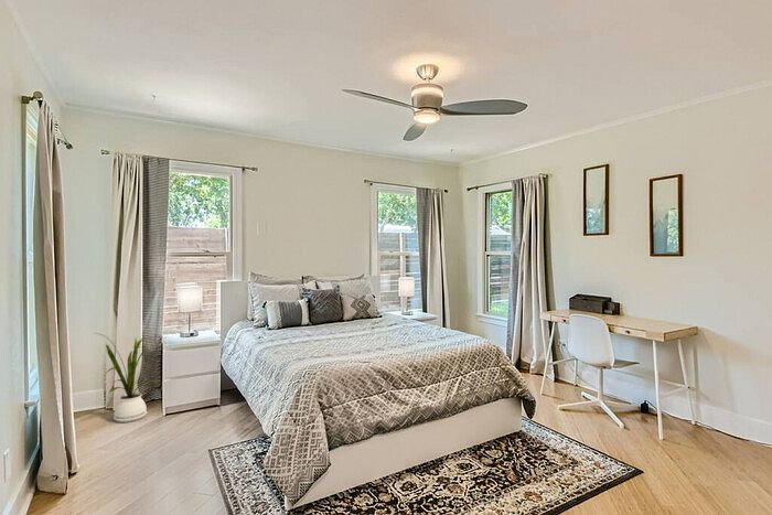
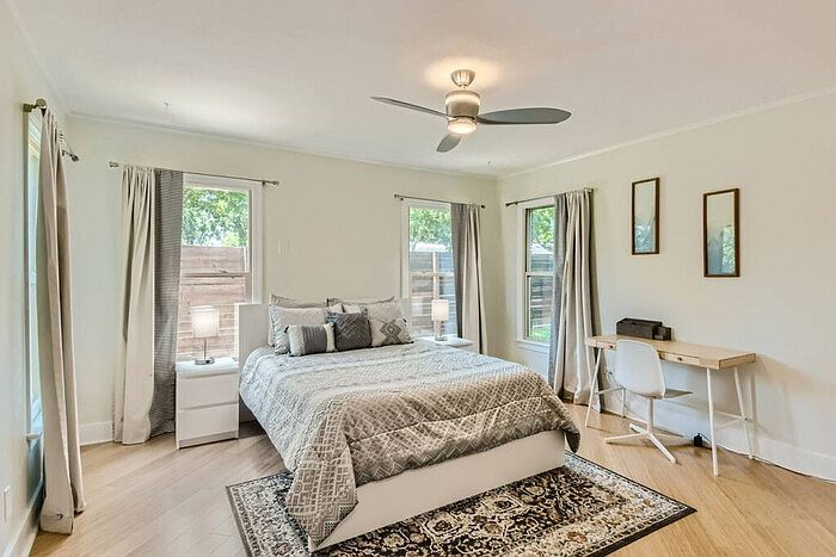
- house plant [94,332,159,423]
